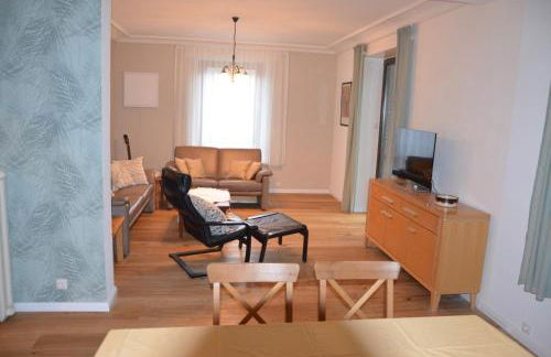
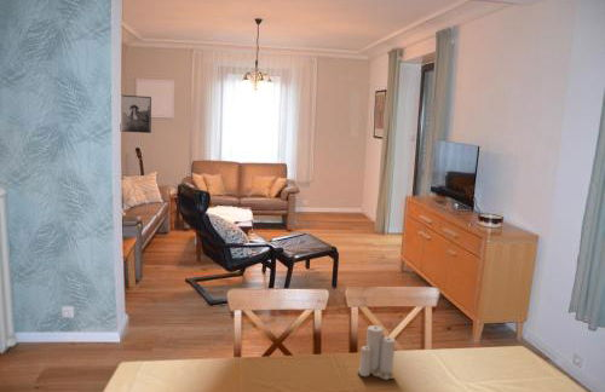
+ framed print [121,94,152,134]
+ candle [356,323,396,381]
